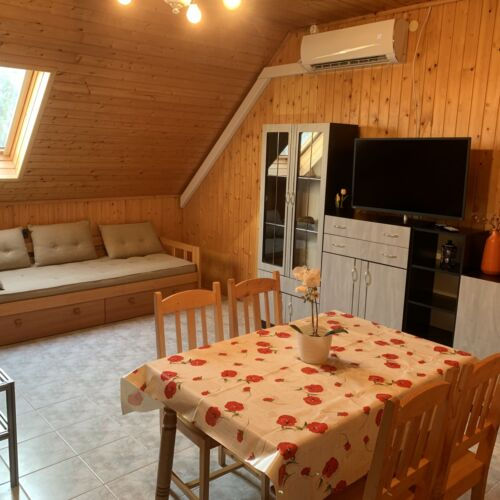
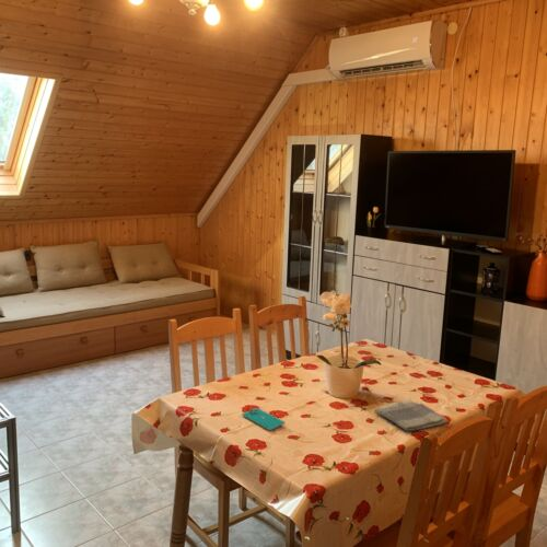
+ dish towel [373,397,449,432]
+ smartphone [242,407,286,431]
